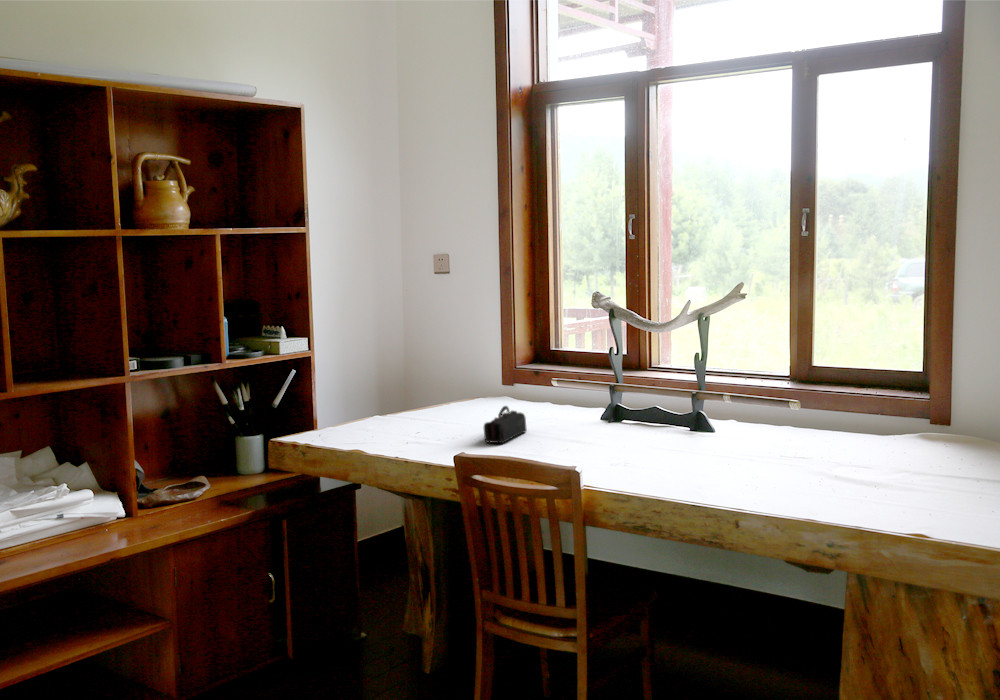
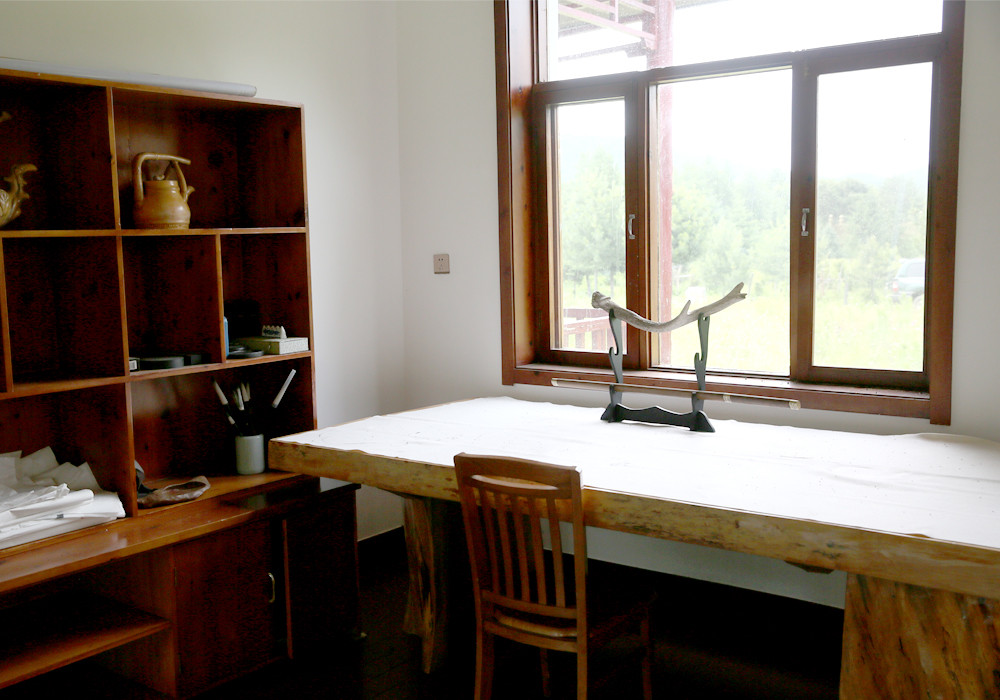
- pencil case [483,405,528,444]
